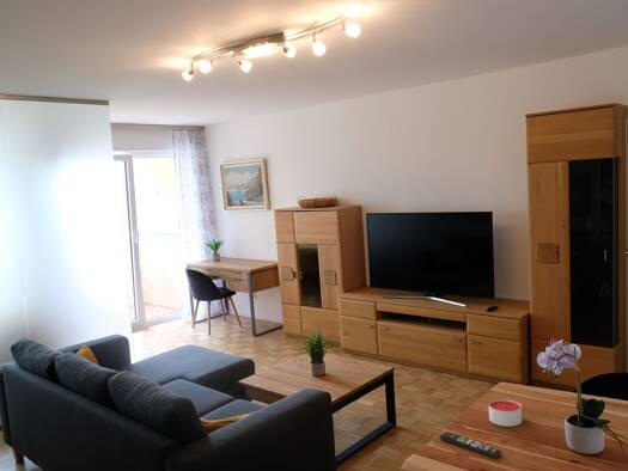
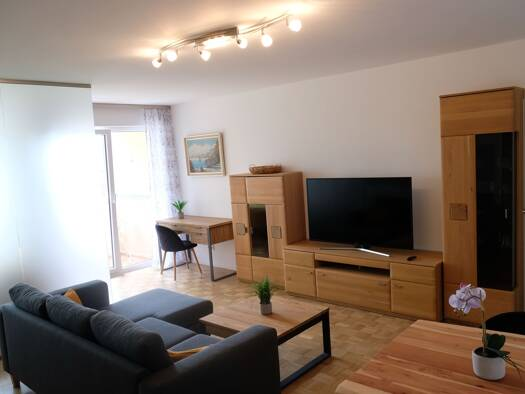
- remote control [439,430,502,459]
- candle [488,398,523,428]
